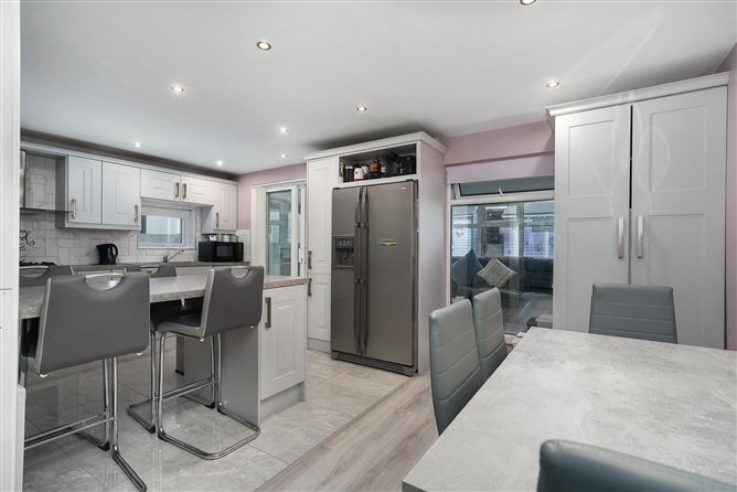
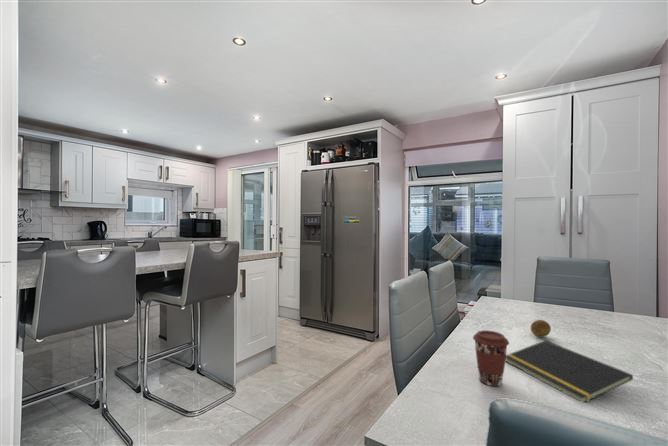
+ fruit [530,319,552,338]
+ coffee cup [472,329,510,387]
+ notepad [505,339,634,404]
